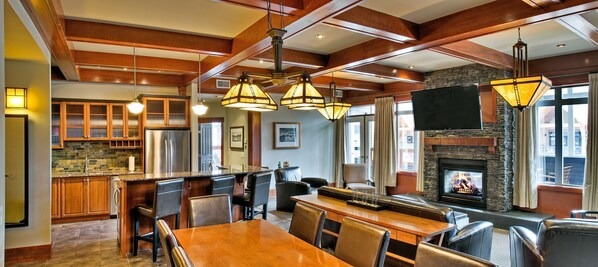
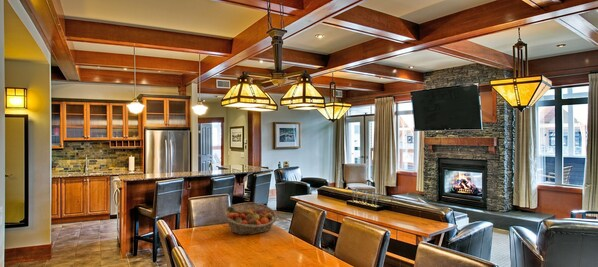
+ fruit basket [222,201,279,236]
